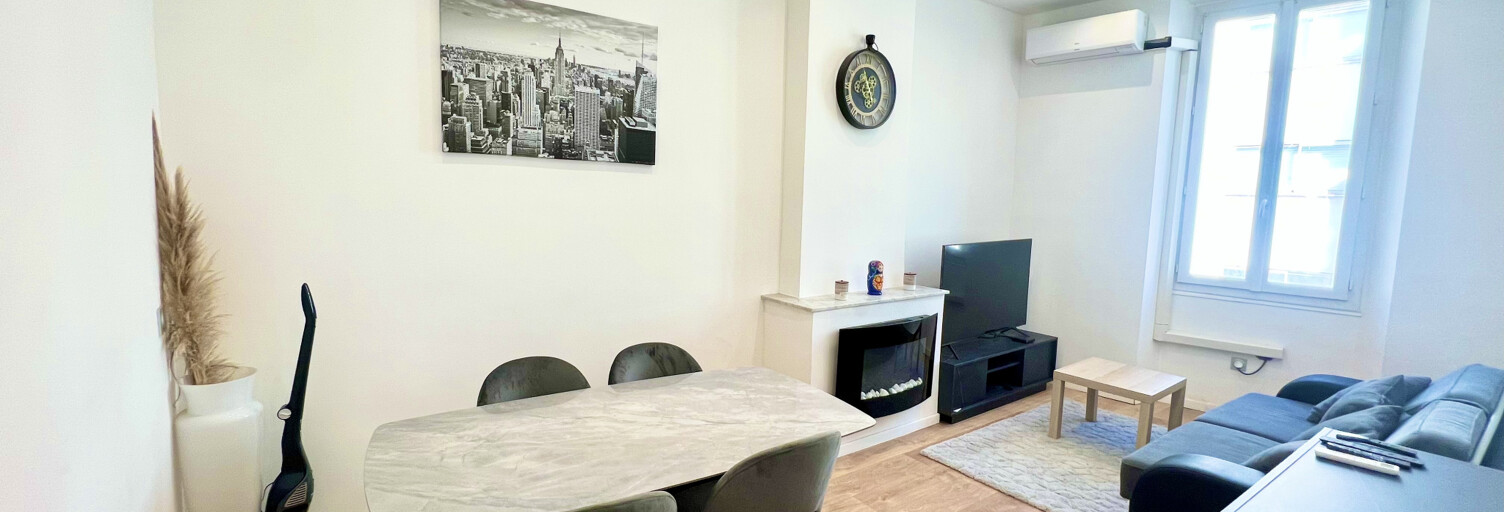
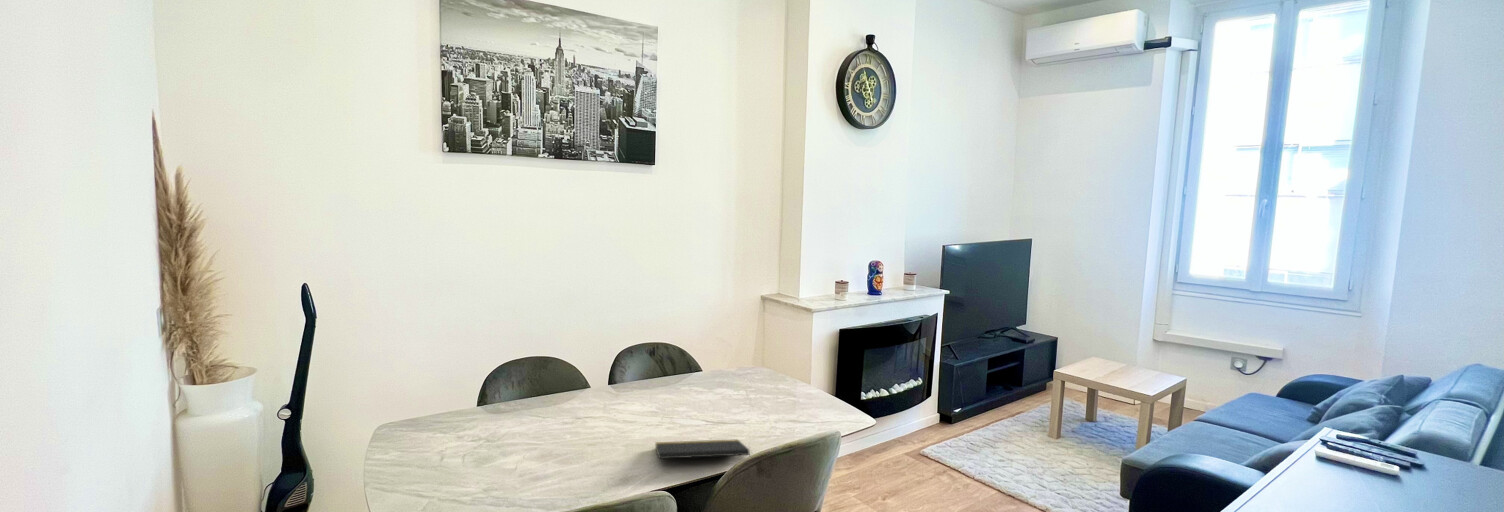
+ notepad [654,438,751,460]
